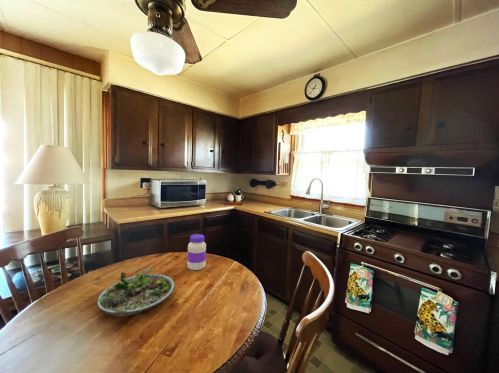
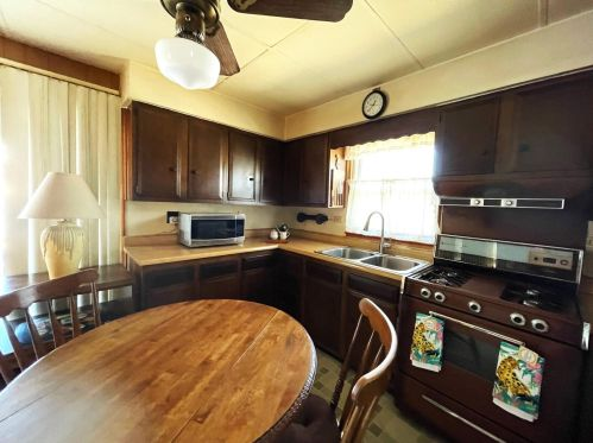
- jar [186,233,207,271]
- succulent planter [96,264,175,318]
